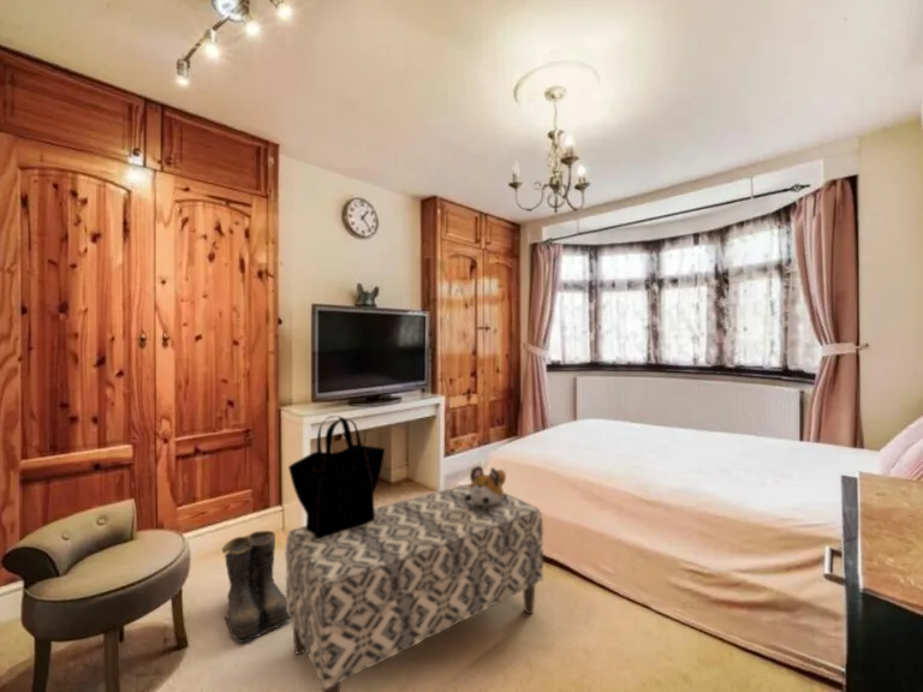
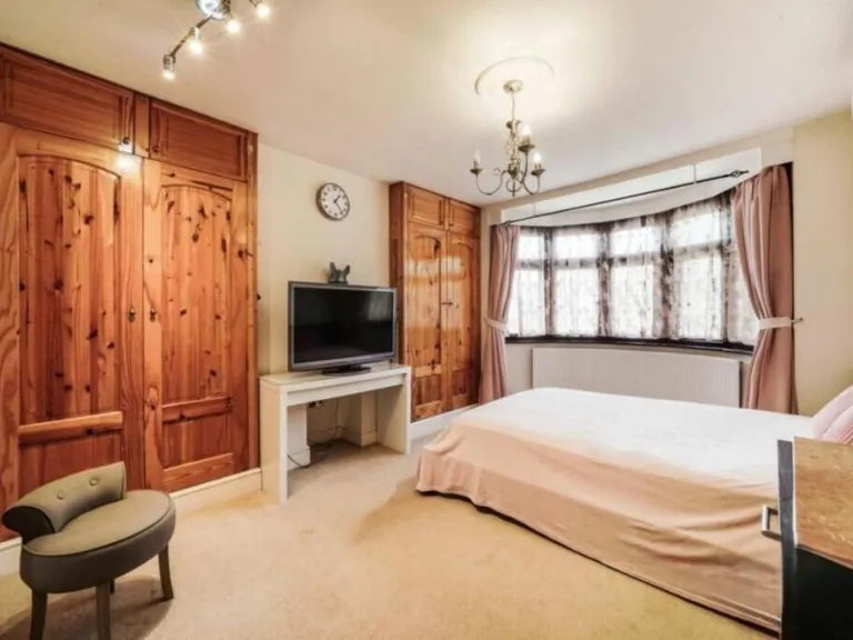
- tote bag [287,414,386,539]
- plush toy [465,465,507,506]
- bench [285,482,544,692]
- boots [221,530,291,644]
